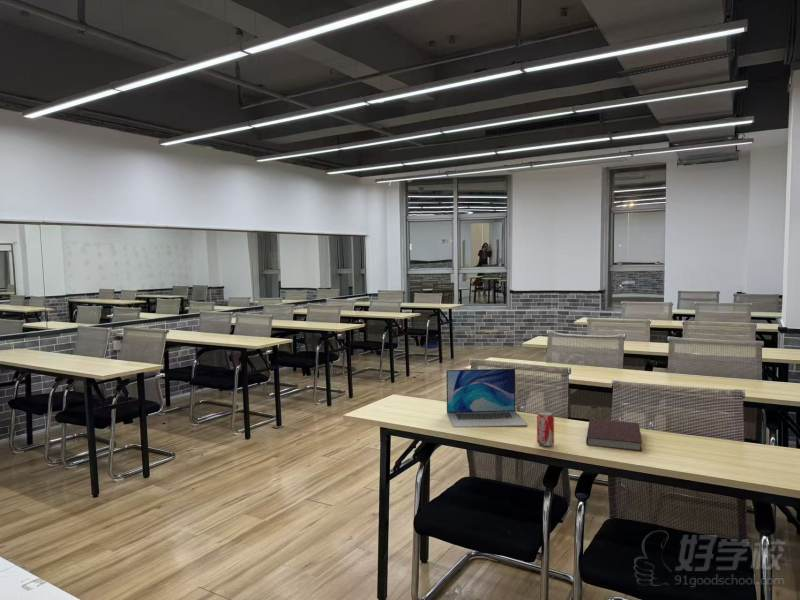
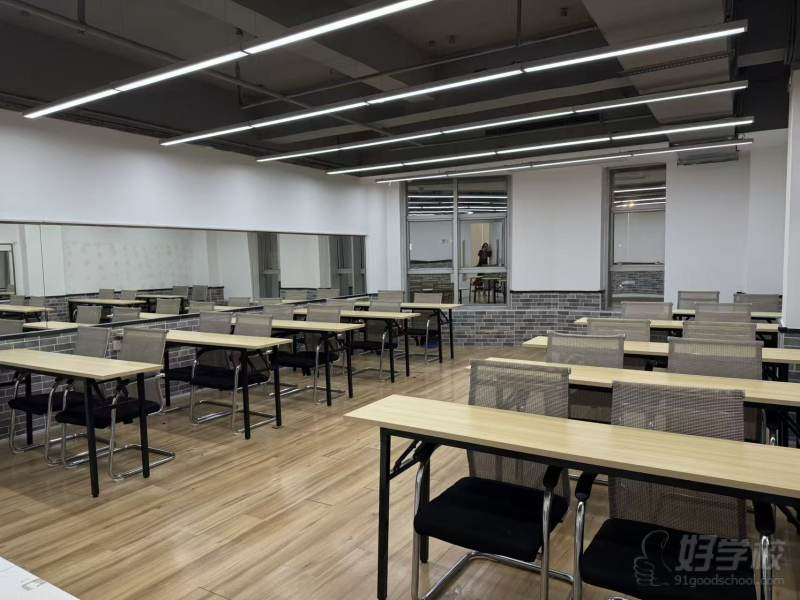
- notebook [585,418,643,452]
- beverage can [536,410,555,447]
- laptop [445,368,528,428]
